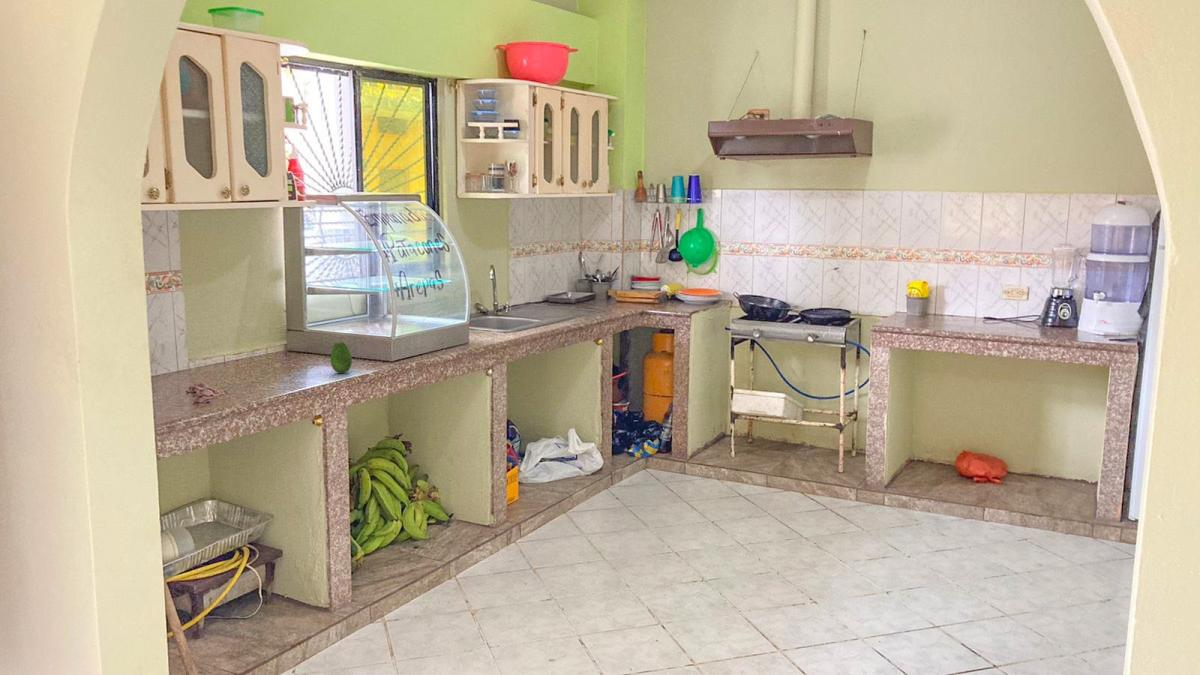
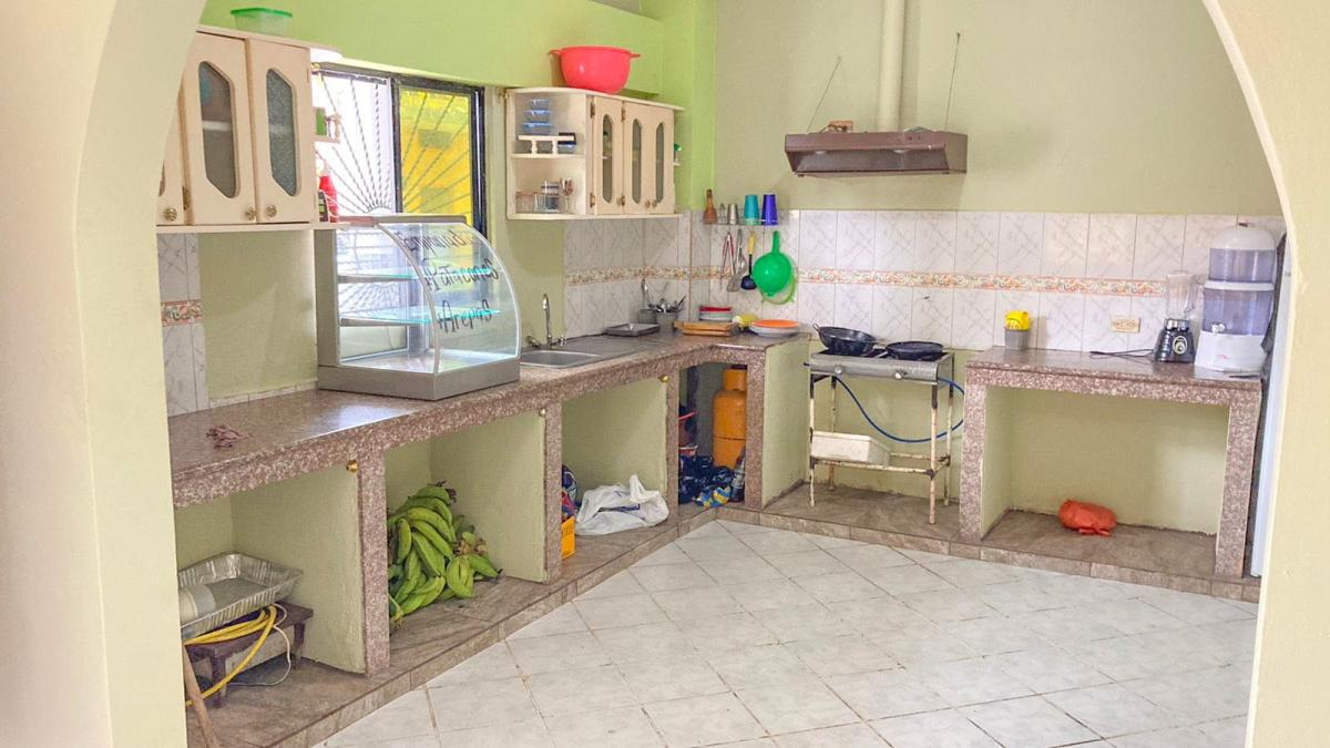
- fruit [330,341,353,374]
